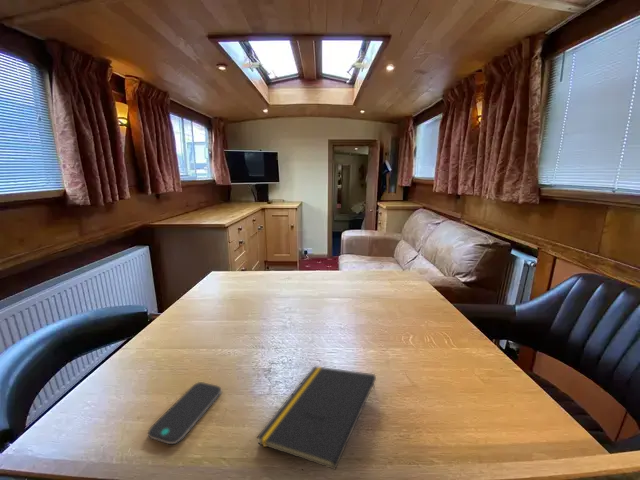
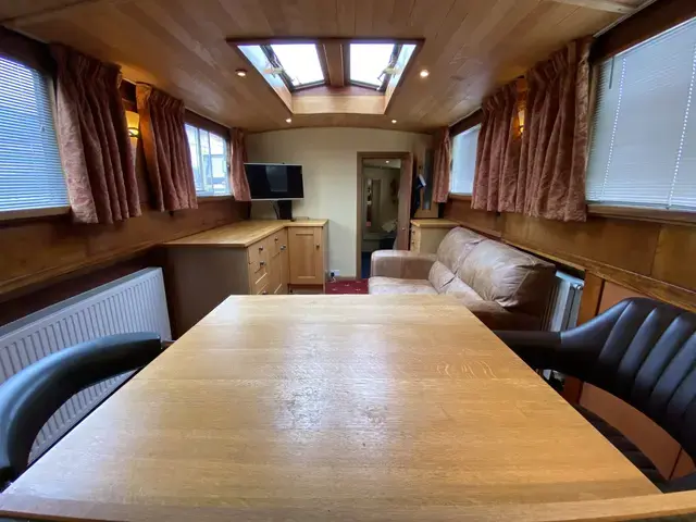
- smartphone [147,381,222,445]
- notepad [256,365,377,470]
